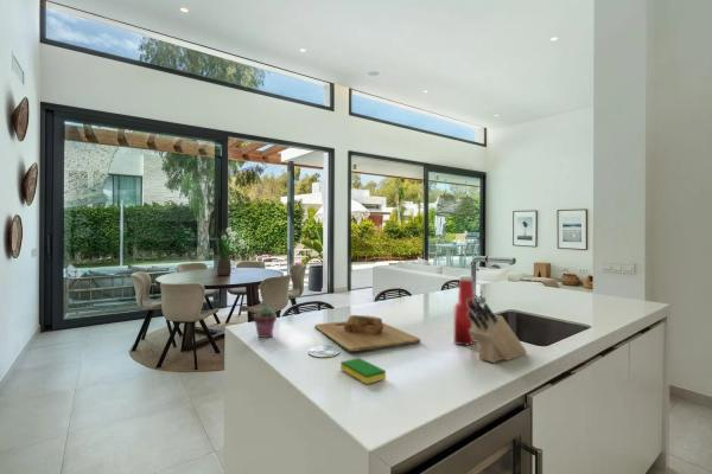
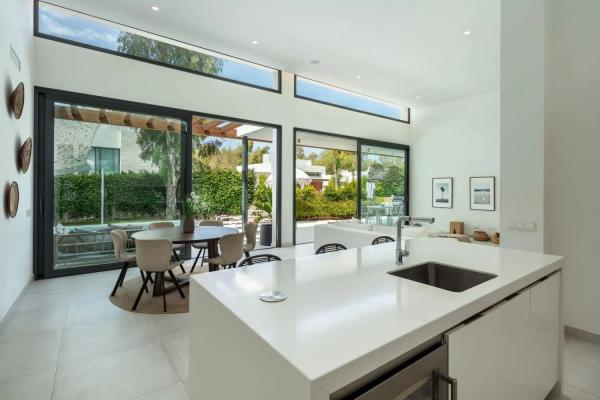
- soap bottle [453,274,476,346]
- knife block [468,300,528,364]
- dish sponge [339,357,387,385]
- cutting board [313,314,421,353]
- potted succulent [253,306,278,339]
